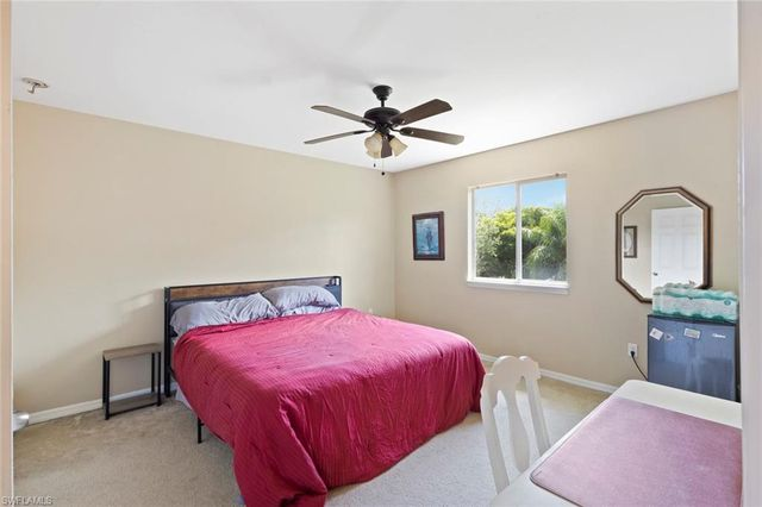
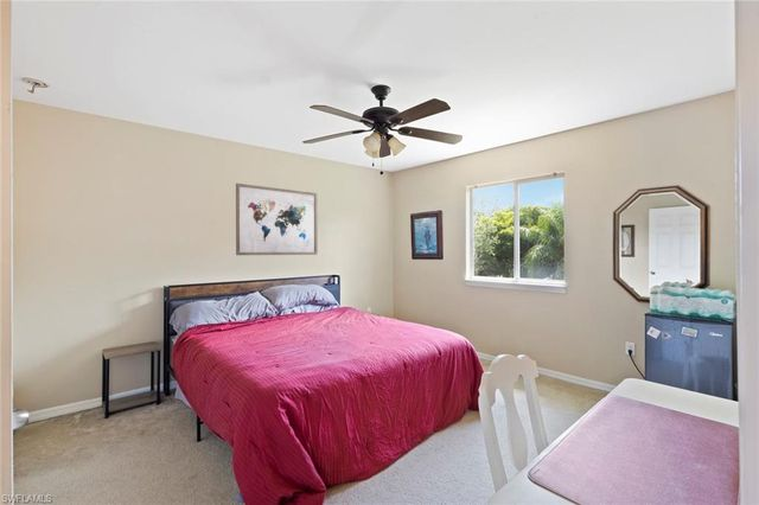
+ wall art [235,183,319,256]
